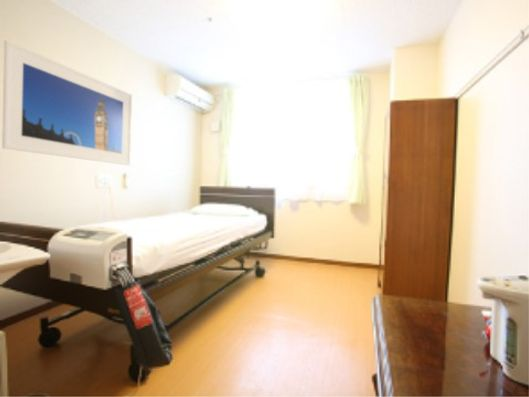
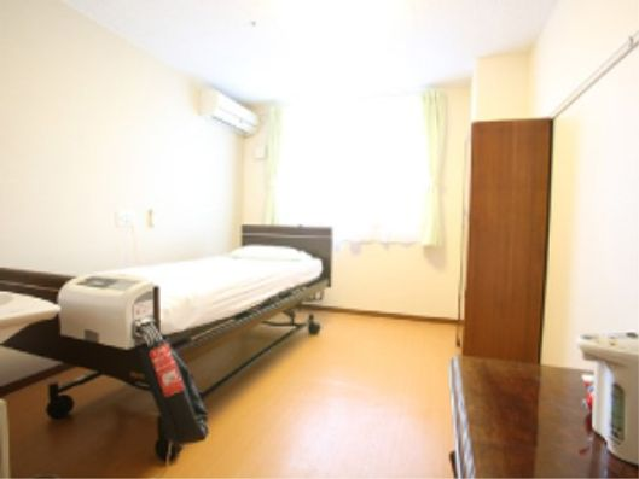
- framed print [1,39,133,166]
